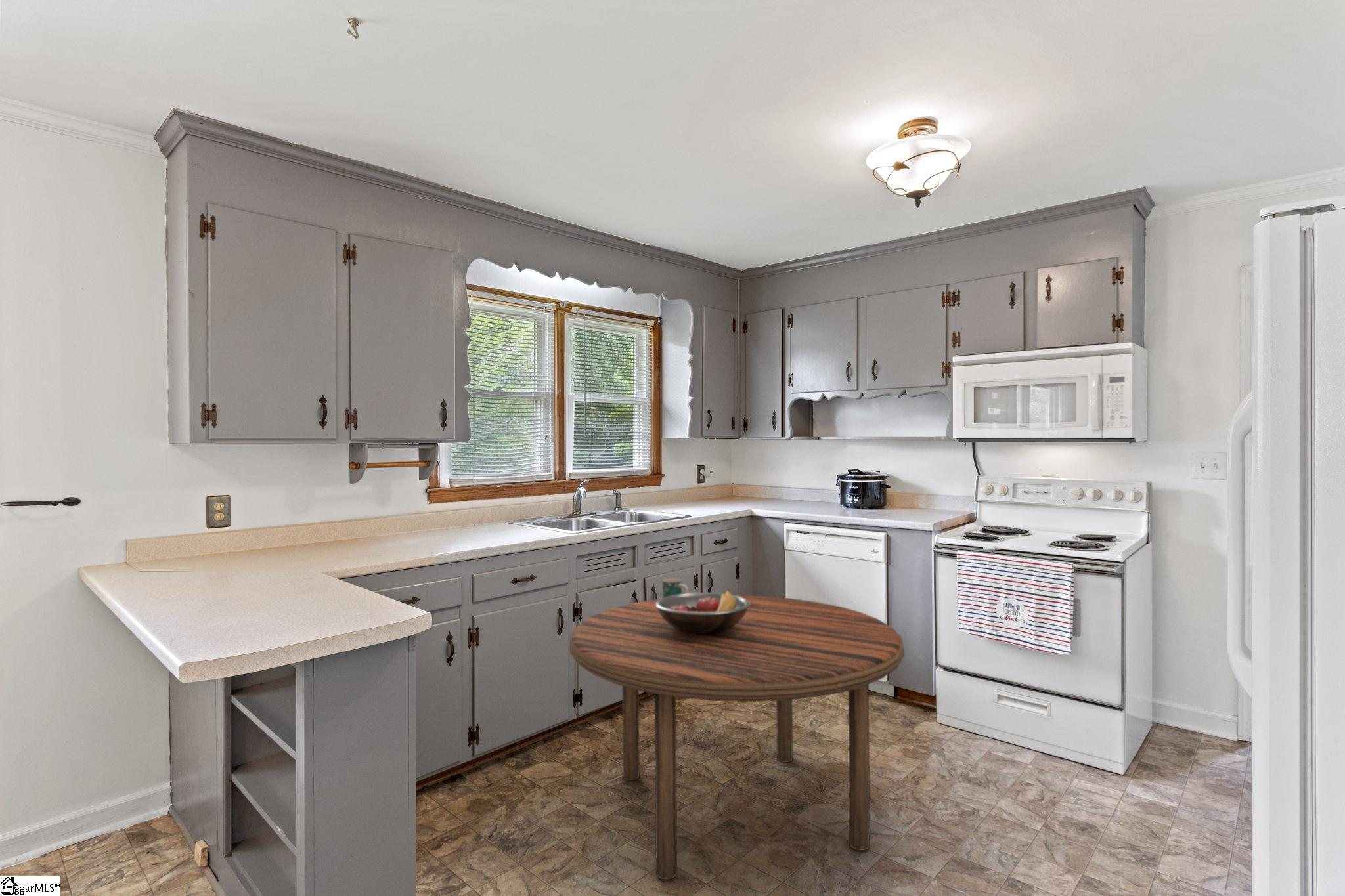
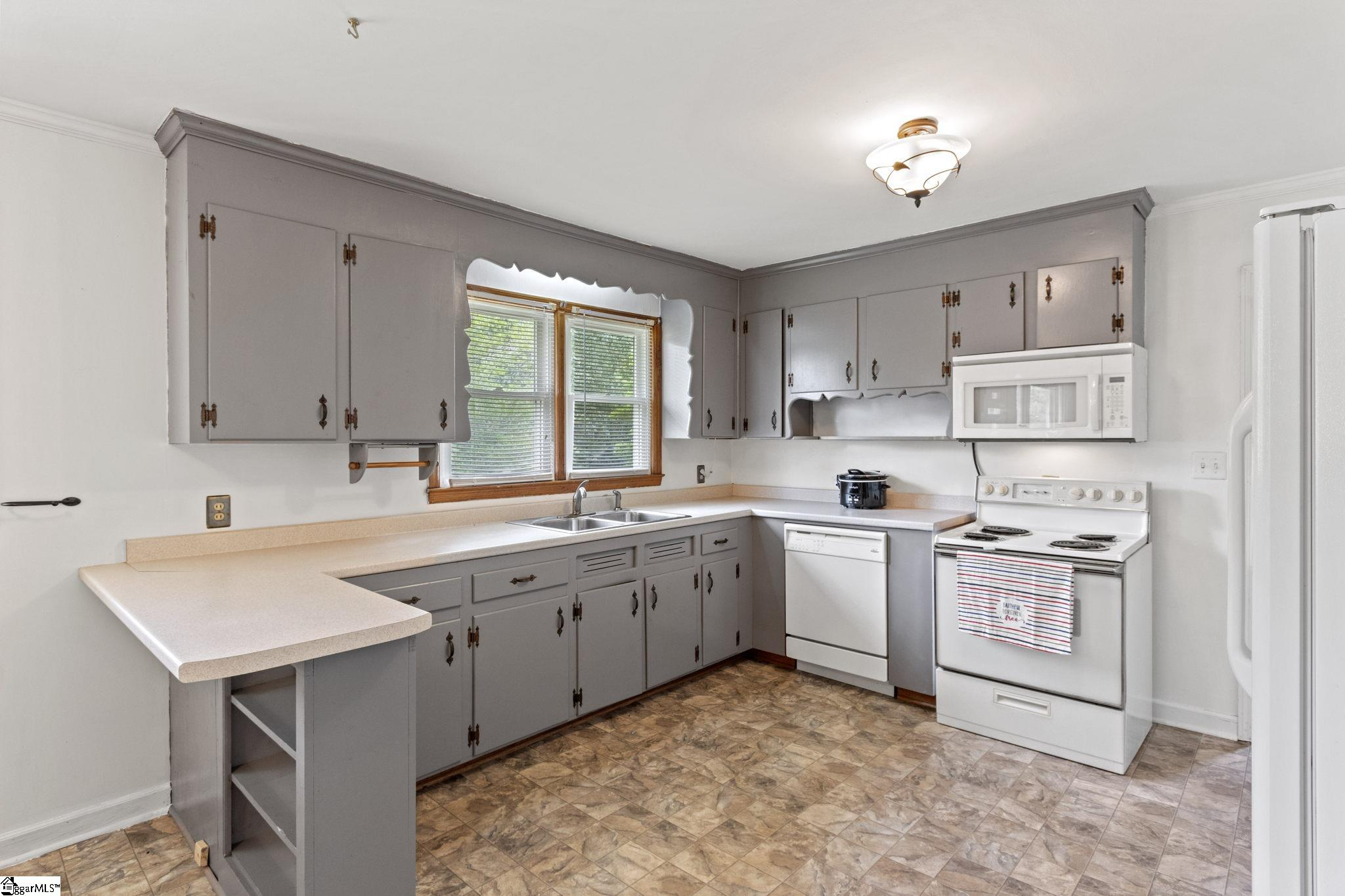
- mug [662,578,690,599]
- dining table [569,595,905,880]
- fruit bowl [655,589,750,634]
